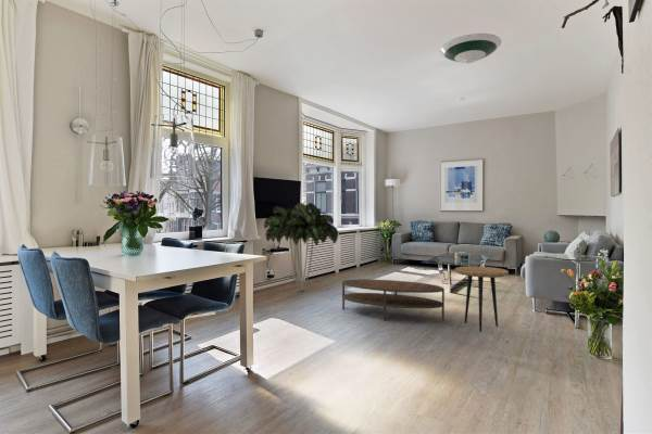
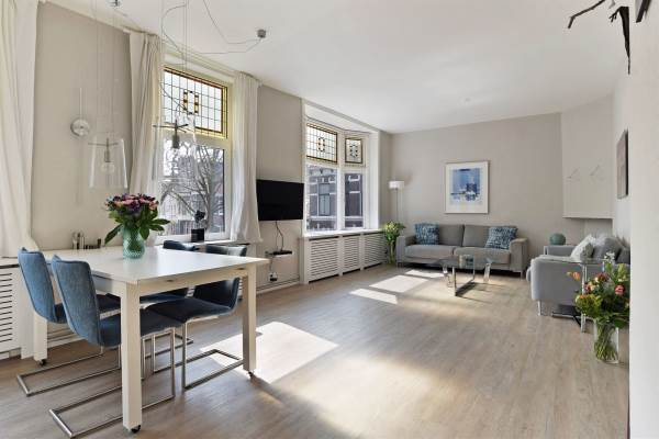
- side table [454,266,510,333]
- coffee table [341,278,446,321]
- indoor plant [263,202,339,292]
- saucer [439,33,502,64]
